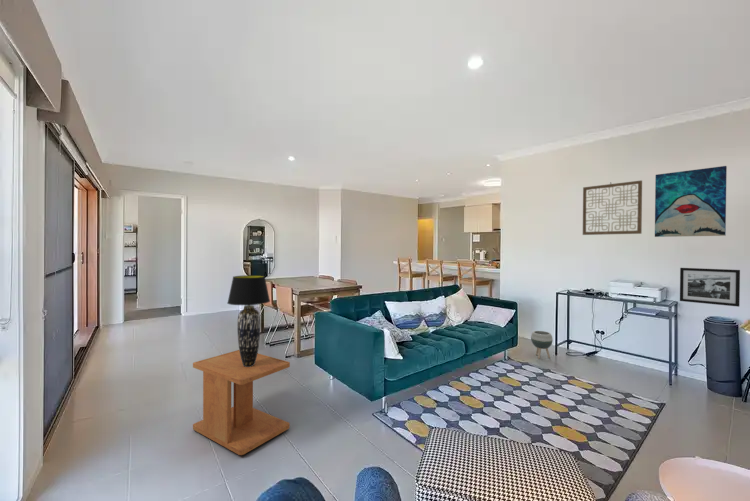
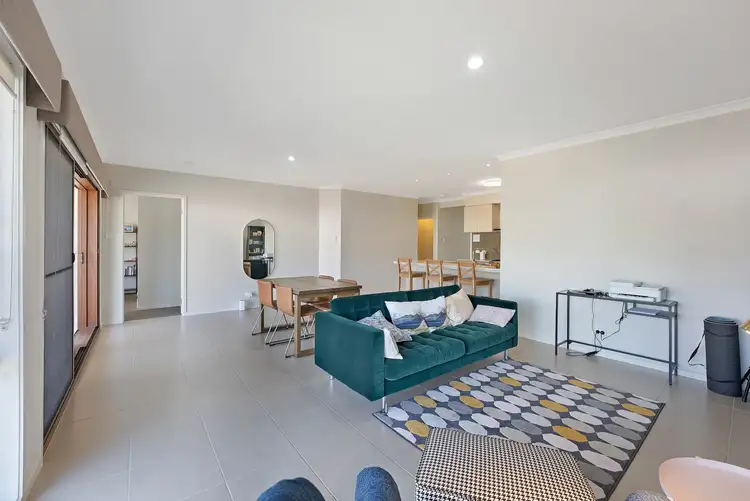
- side table [192,349,291,456]
- planter [530,330,554,360]
- picture frame [679,267,741,308]
- wall art [654,165,728,238]
- wall art [582,179,643,236]
- table lamp [226,274,271,367]
